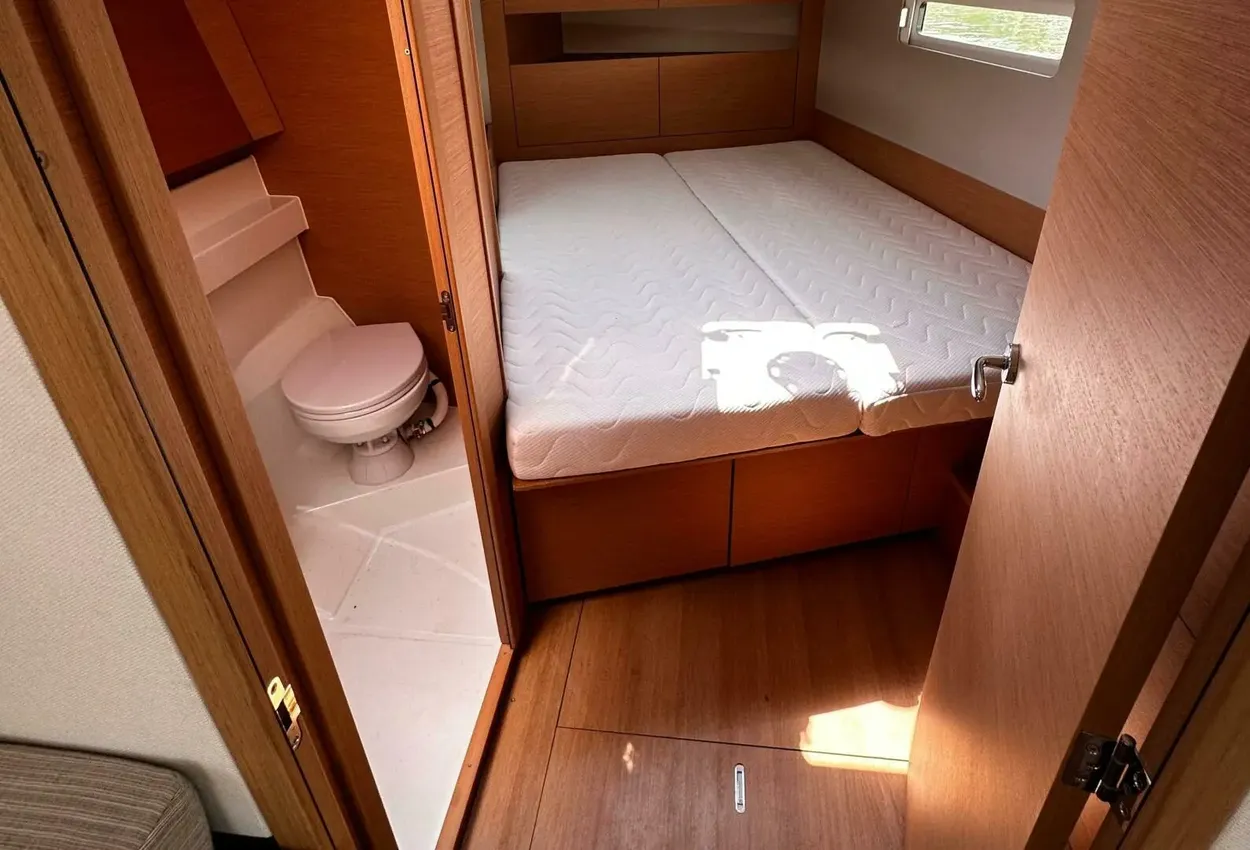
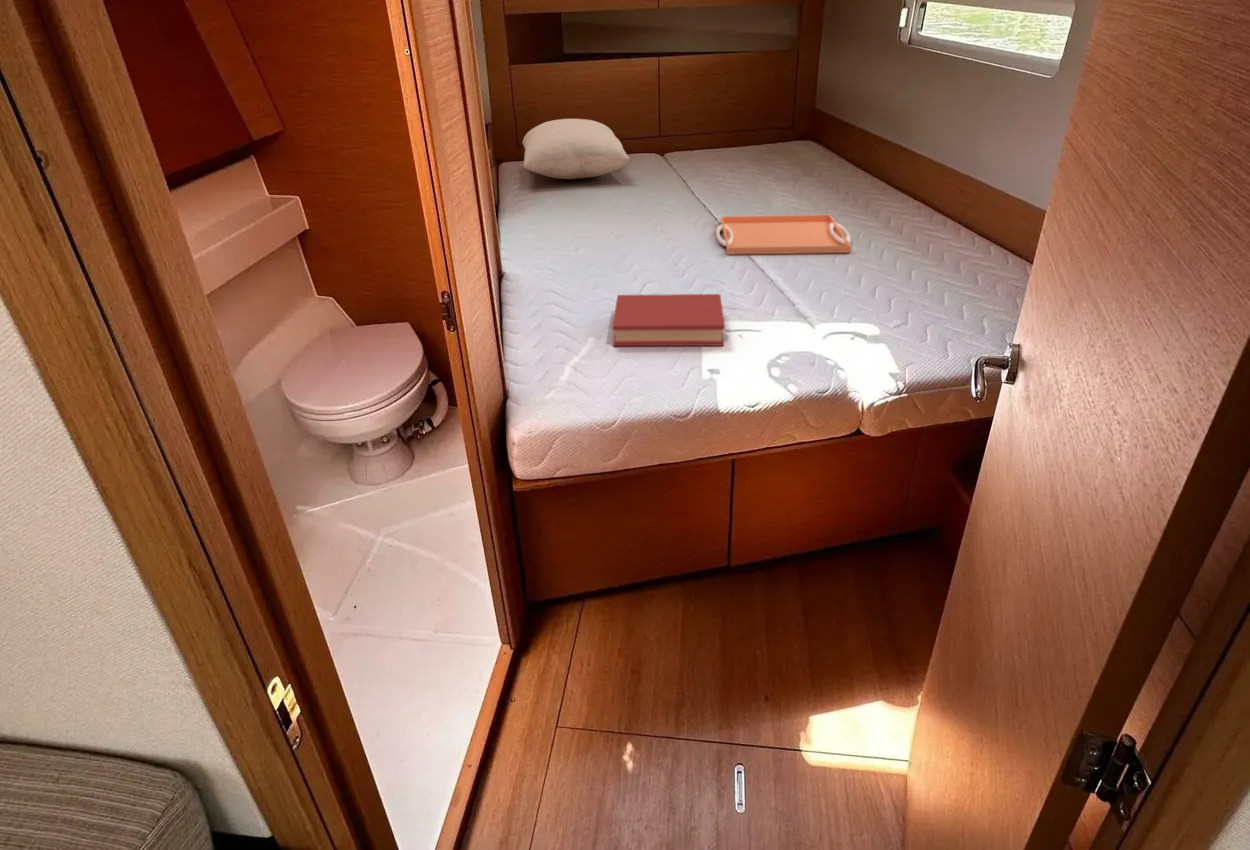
+ serving tray [715,214,852,256]
+ pillow [521,118,631,180]
+ hardback book [611,293,726,347]
